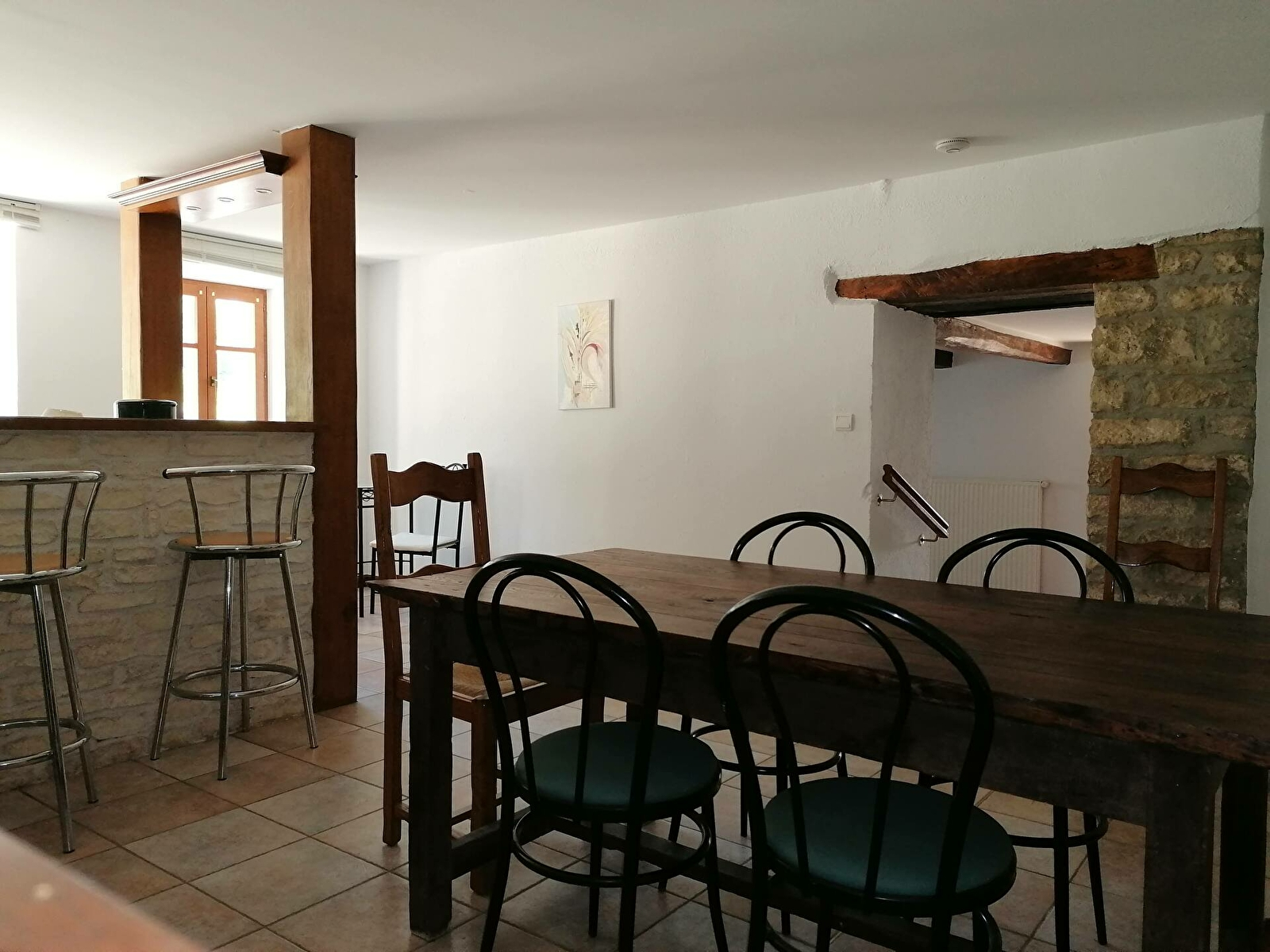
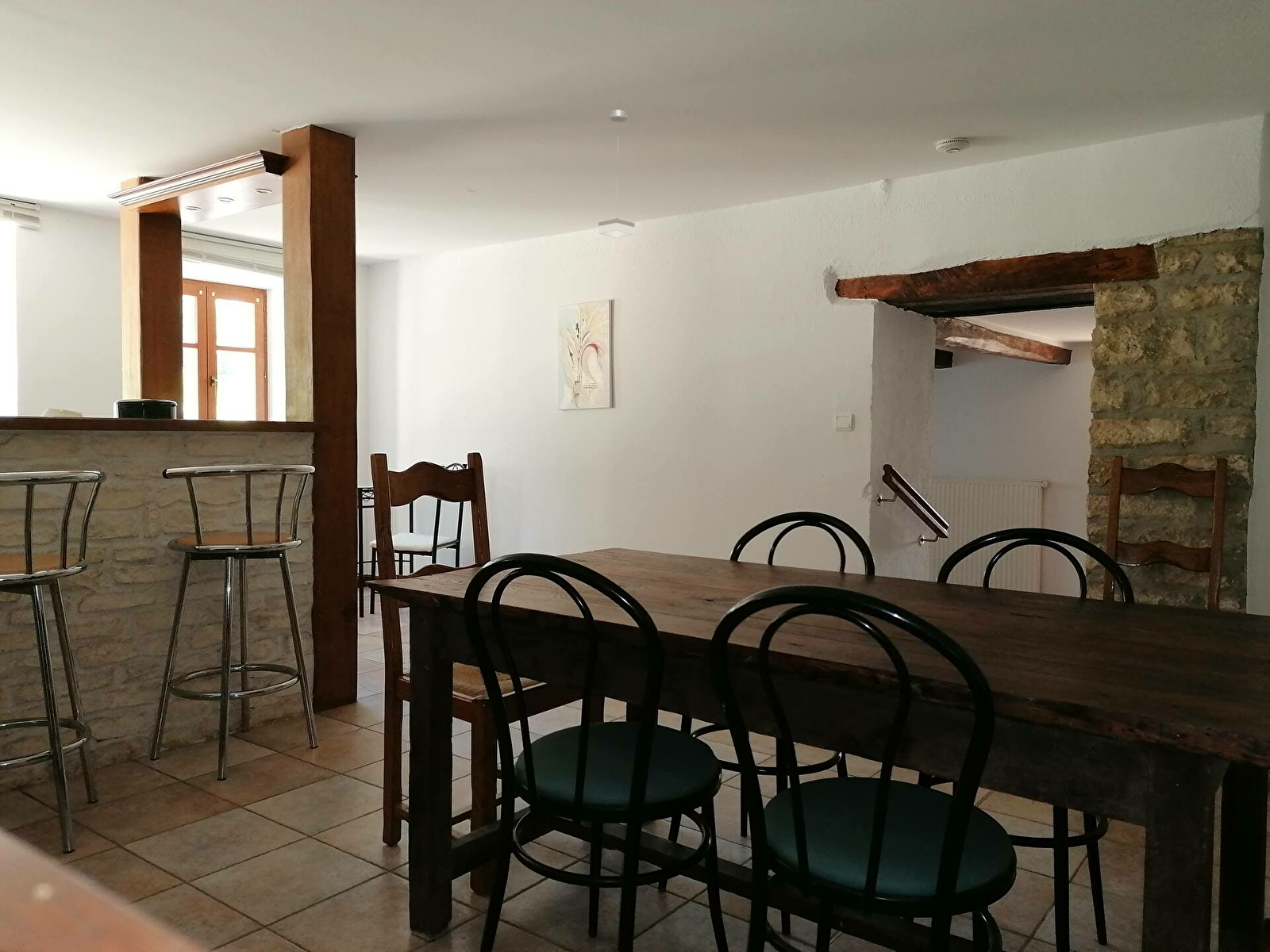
+ pendant lamp [598,109,635,239]
